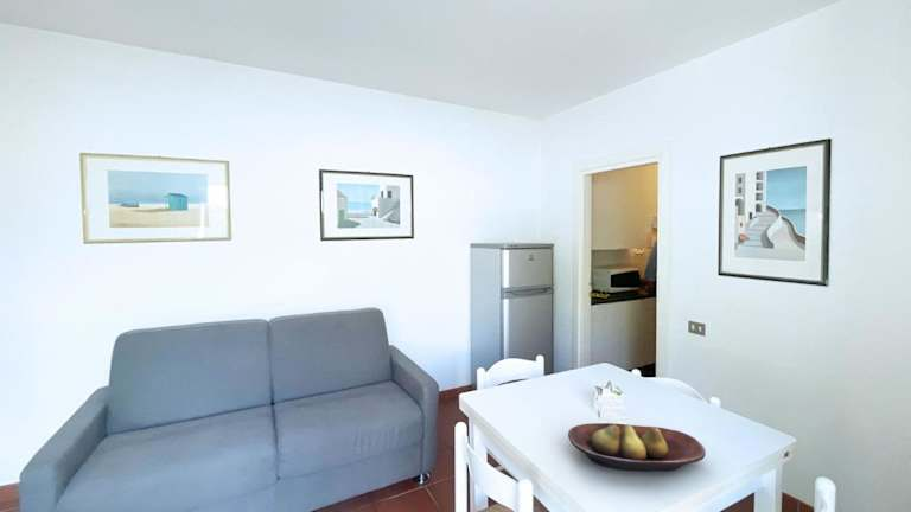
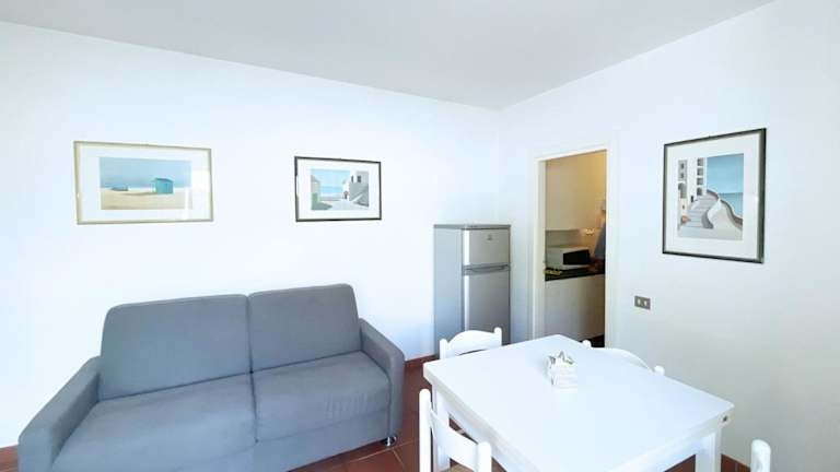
- fruit bowl [567,422,707,472]
